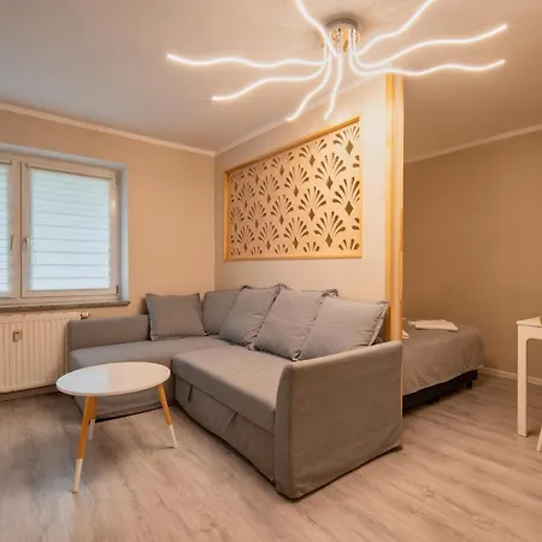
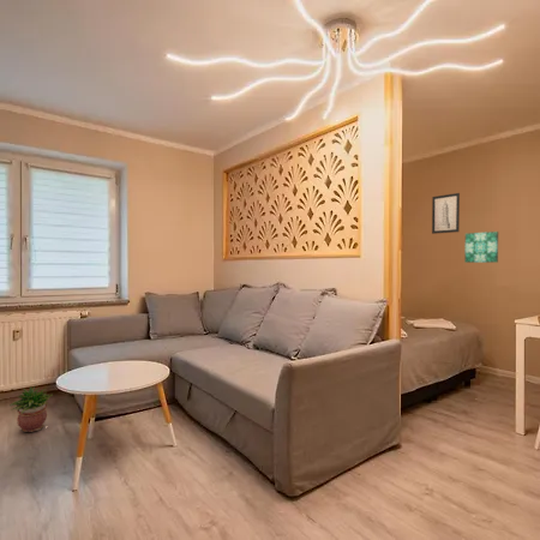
+ wall art [431,192,461,235]
+ potted plant [8,384,54,433]
+ wall art [463,230,499,264]
